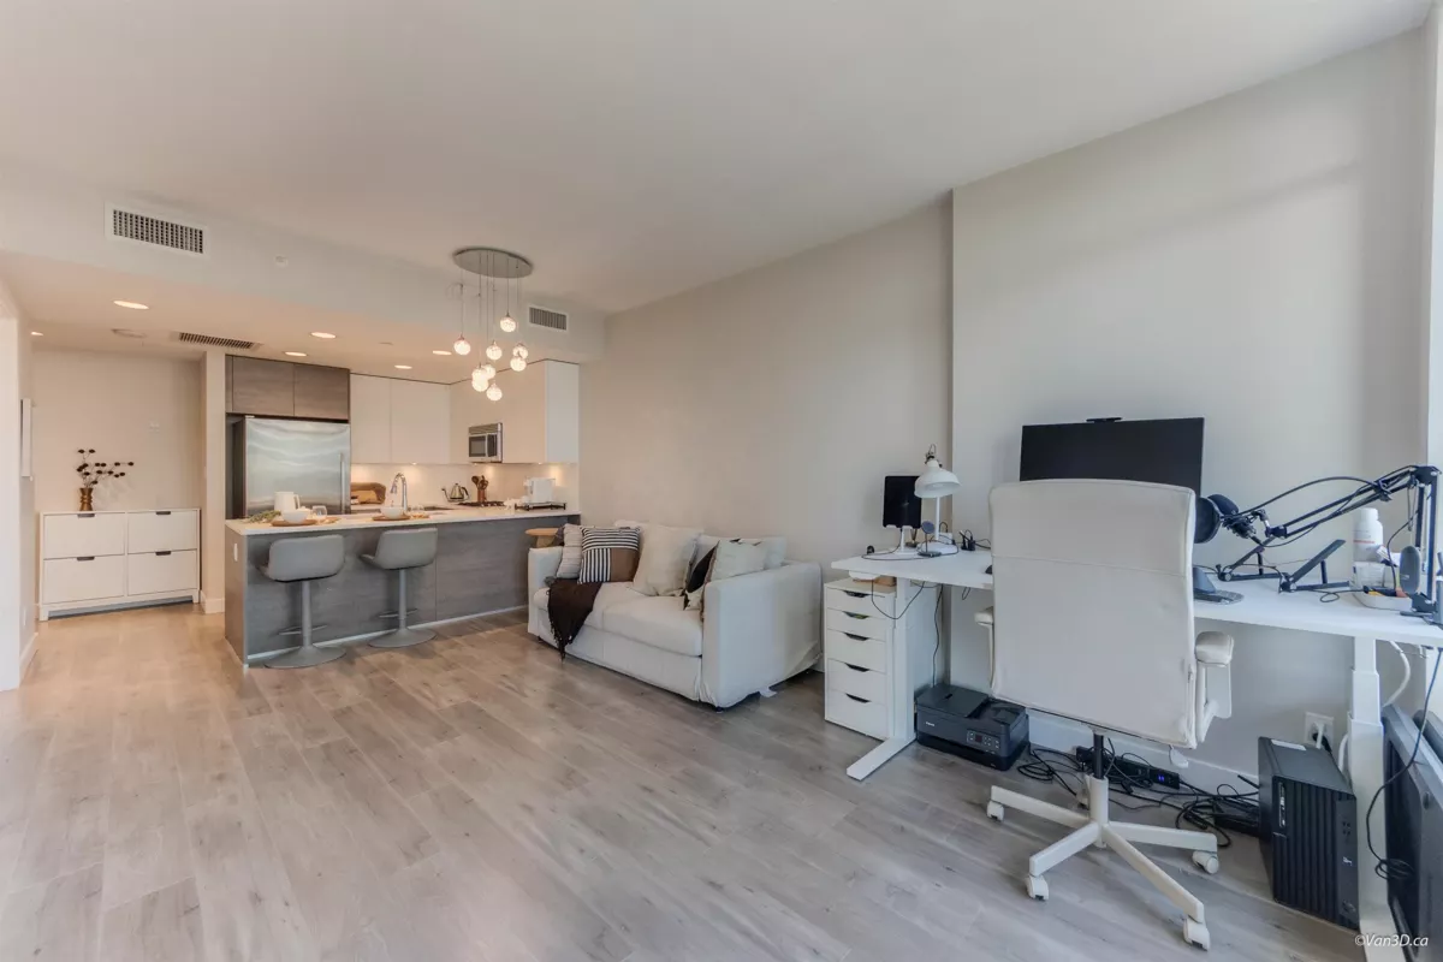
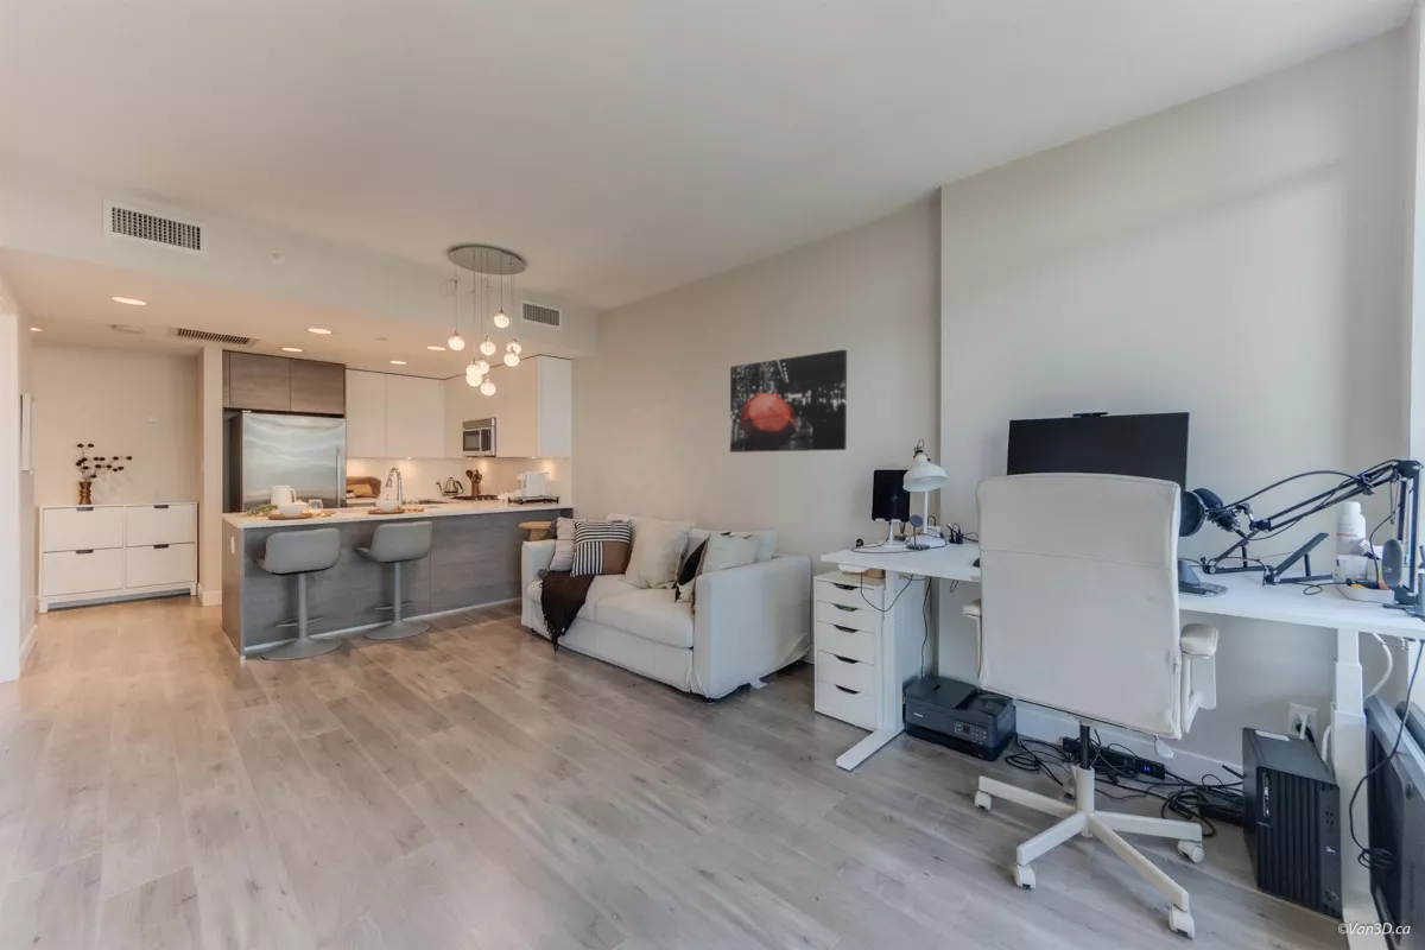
+ wall art [729,348,848,454]
